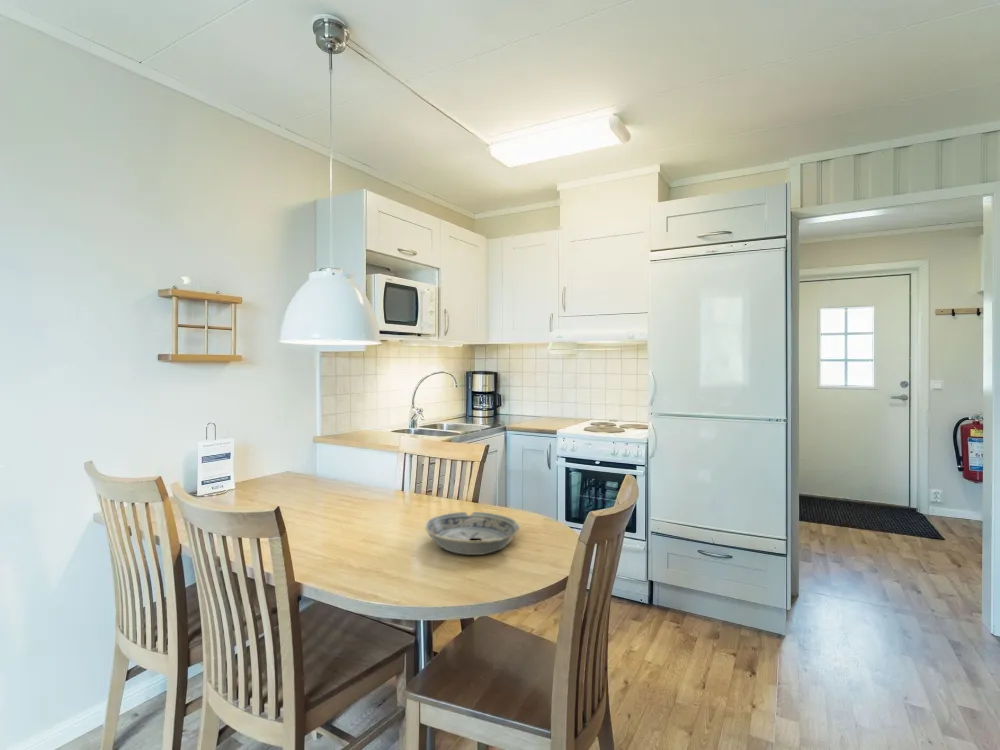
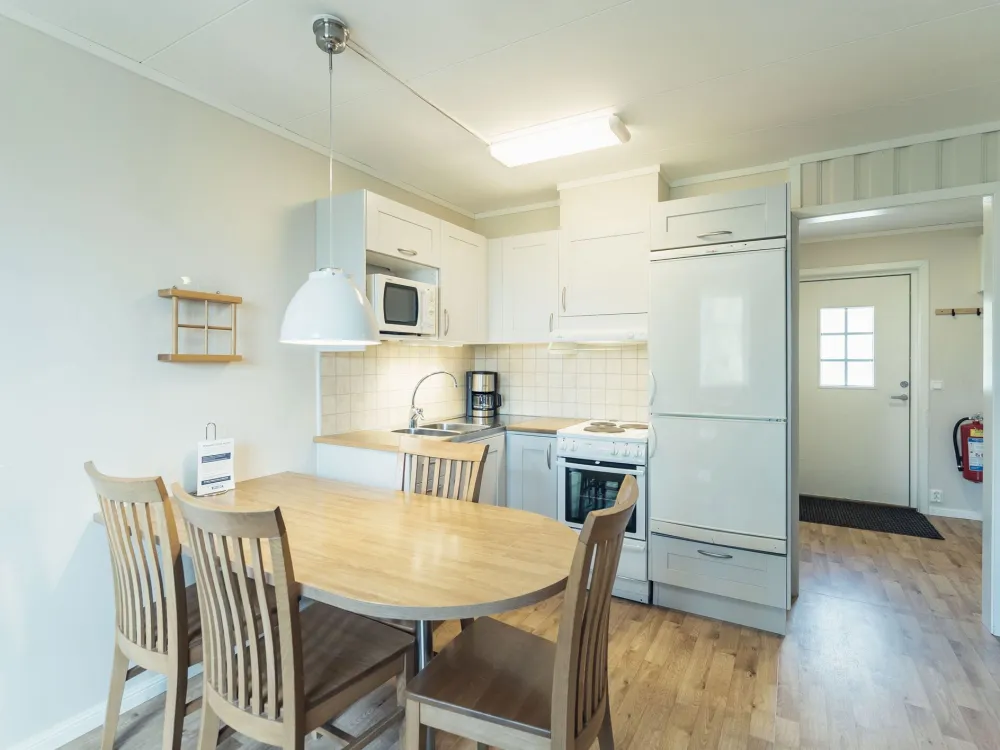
- bowl [423,511,521,556]
